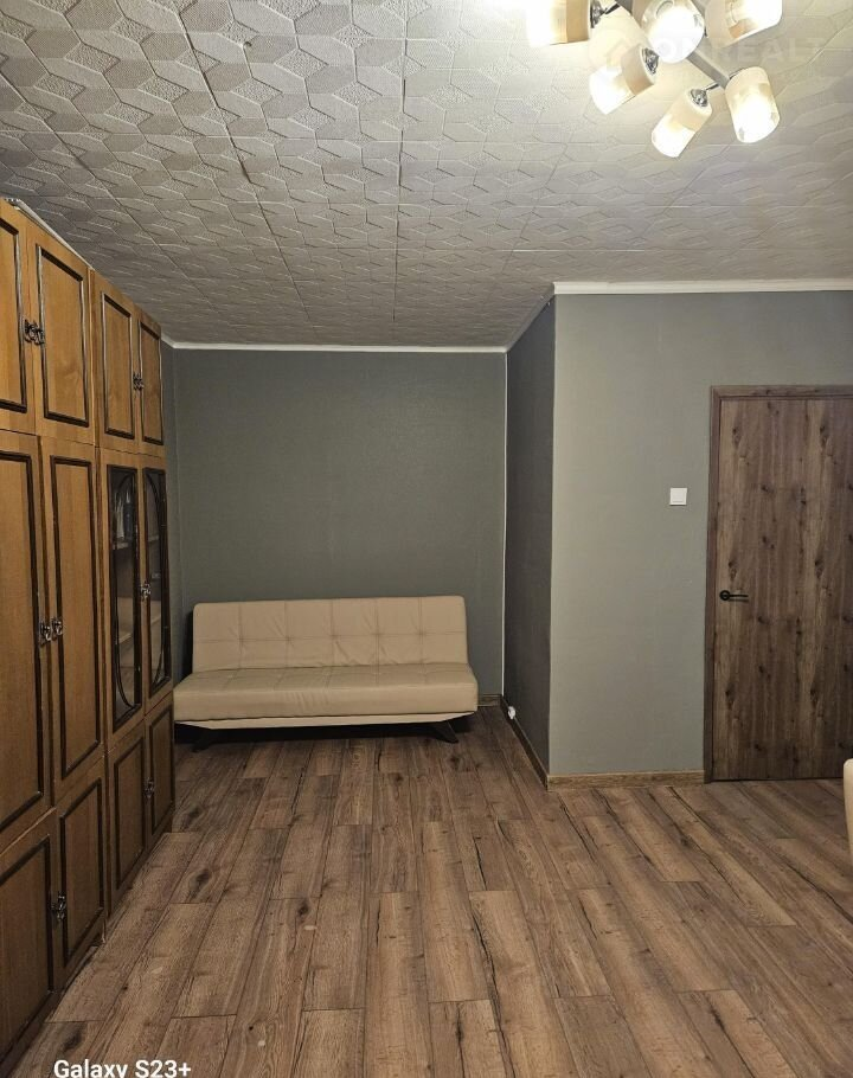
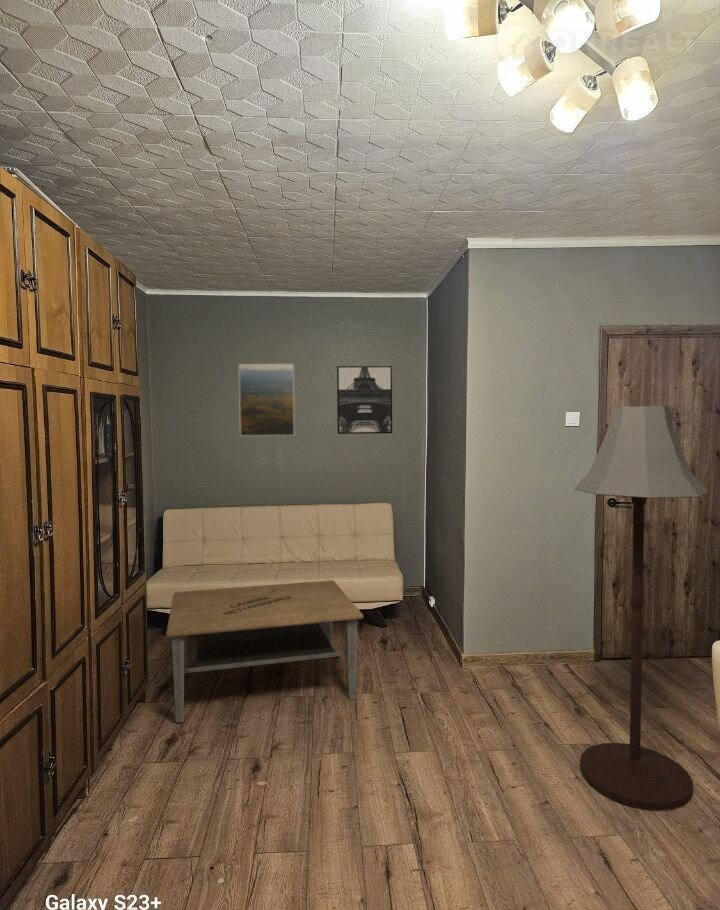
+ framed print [238,363,296,437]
+ wall art [336,365,393,435]
+ floor lamp [573,405,709,811]
+ coffee table [165,579,364,724]
